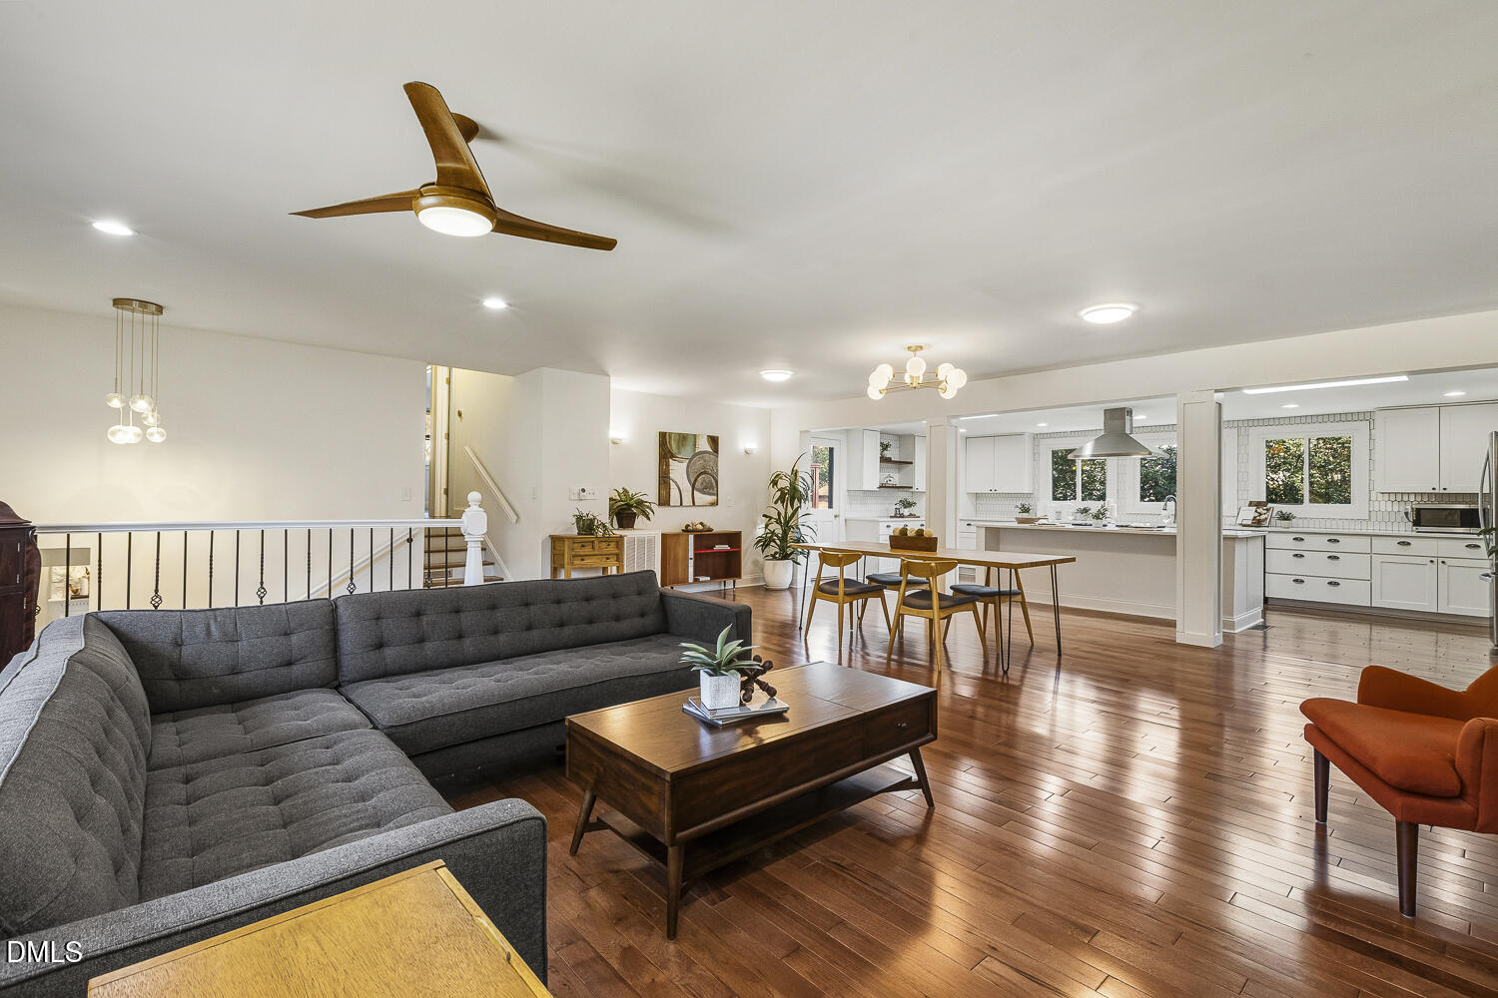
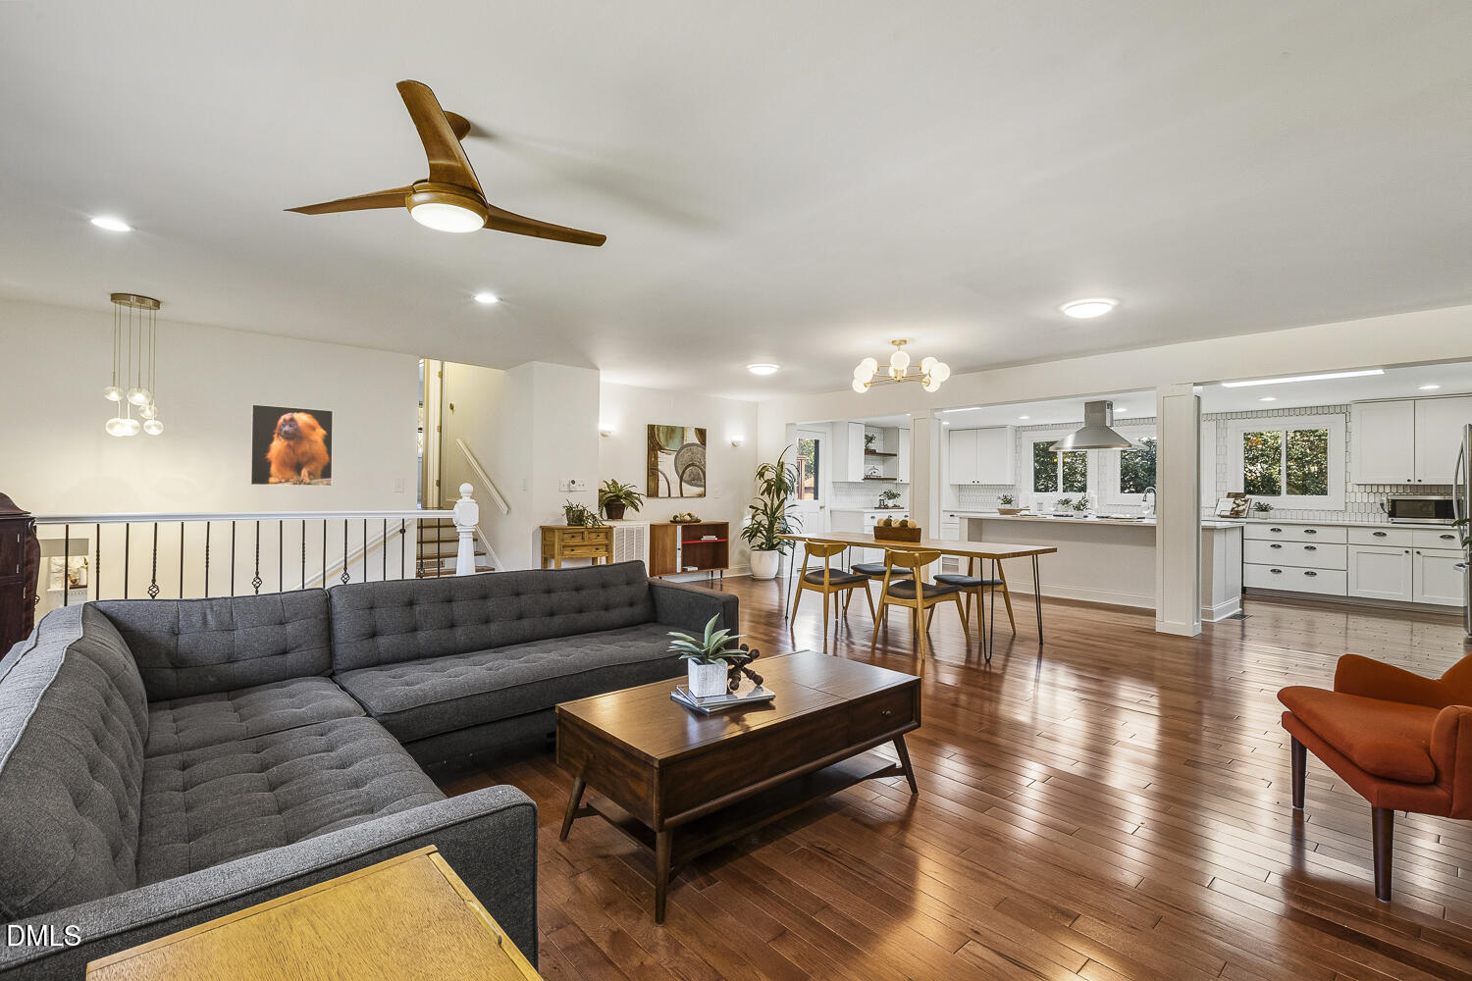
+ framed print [250,403,334,486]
